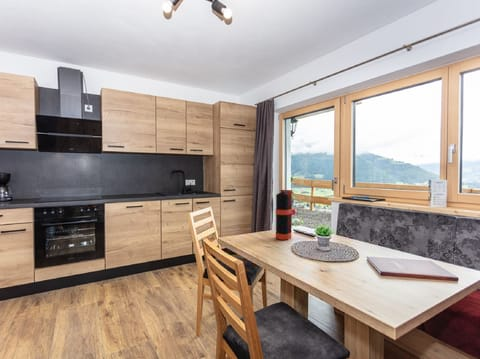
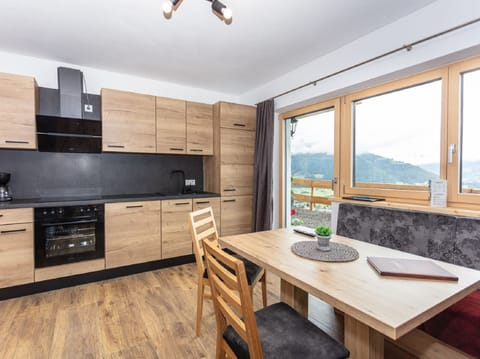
- bottle [275,189,293,241]
